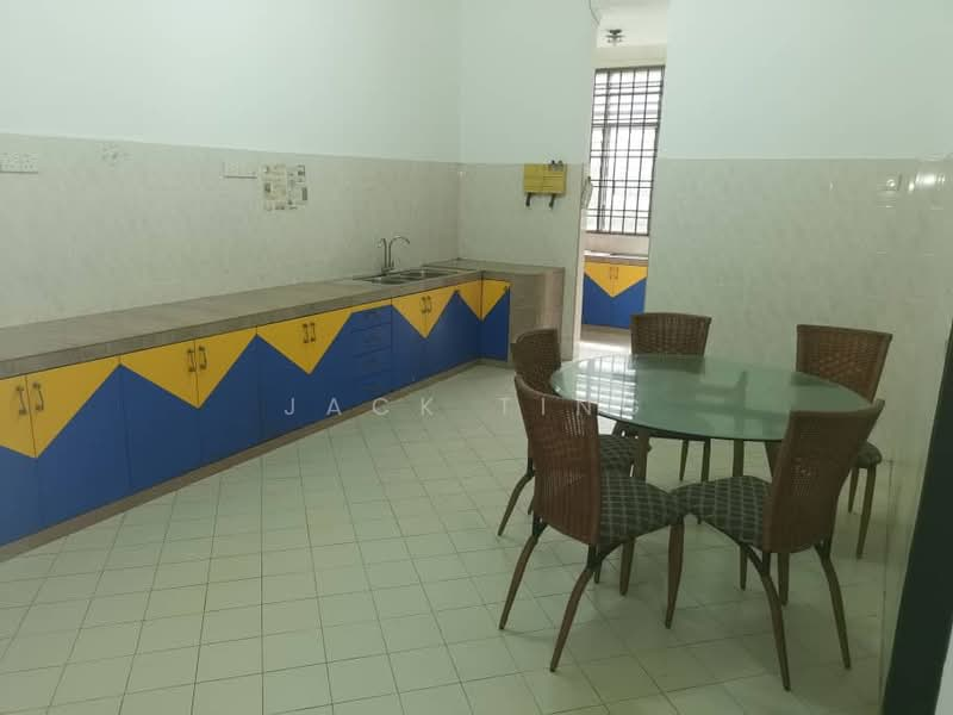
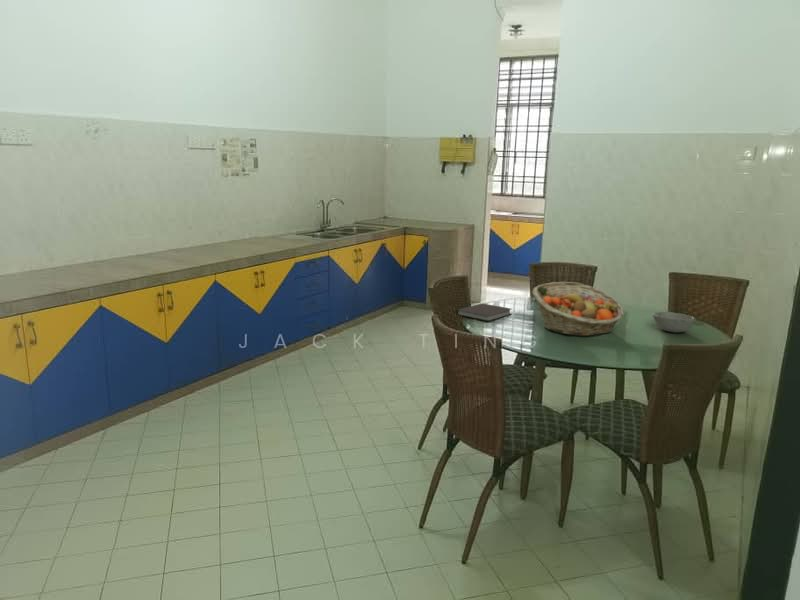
+ notebook [455,302,512,322]
+ bowl [652,311,695,333]
+ fruit basket [531,281,626,337]
